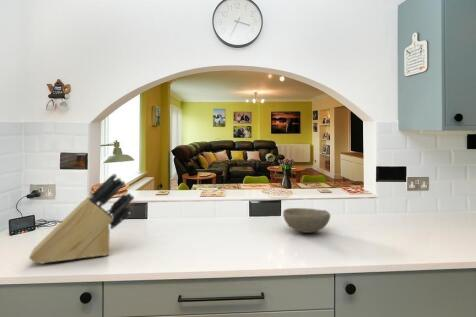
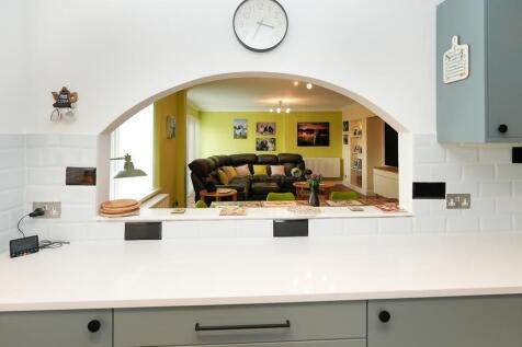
- knife block [28,173,135,265]
- bowl [282,207,331,234]
